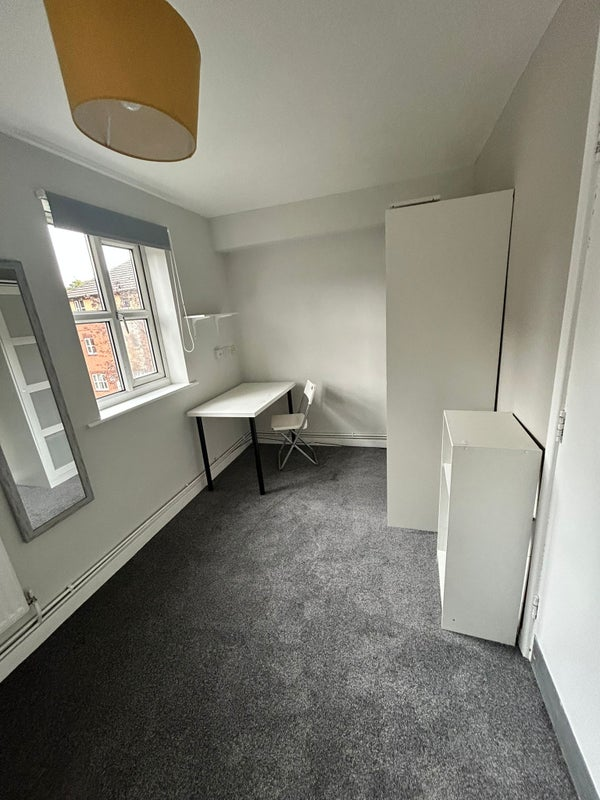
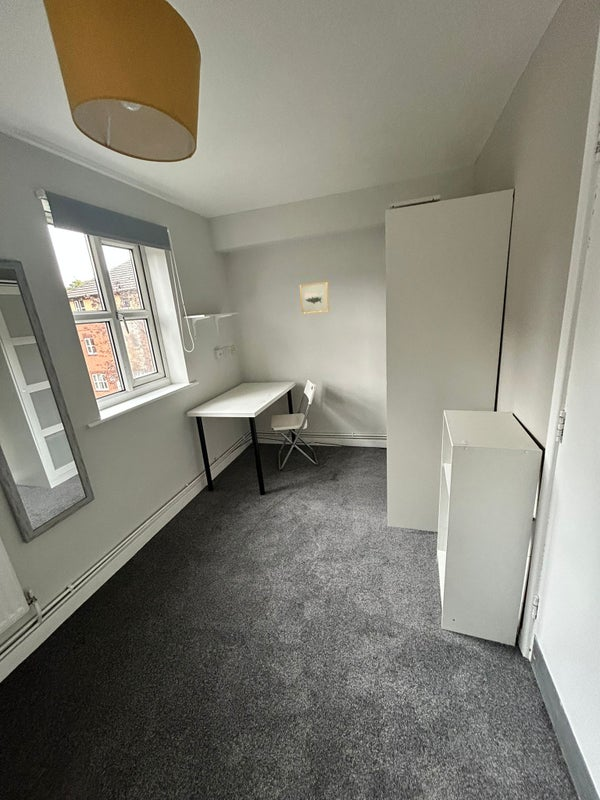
+ wall art [299,281,331,315]
